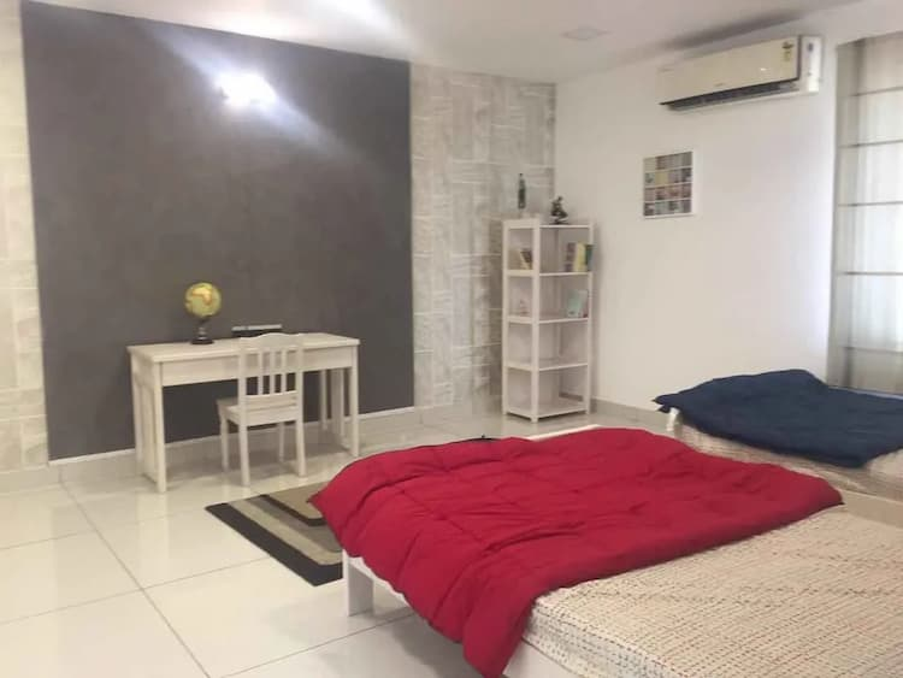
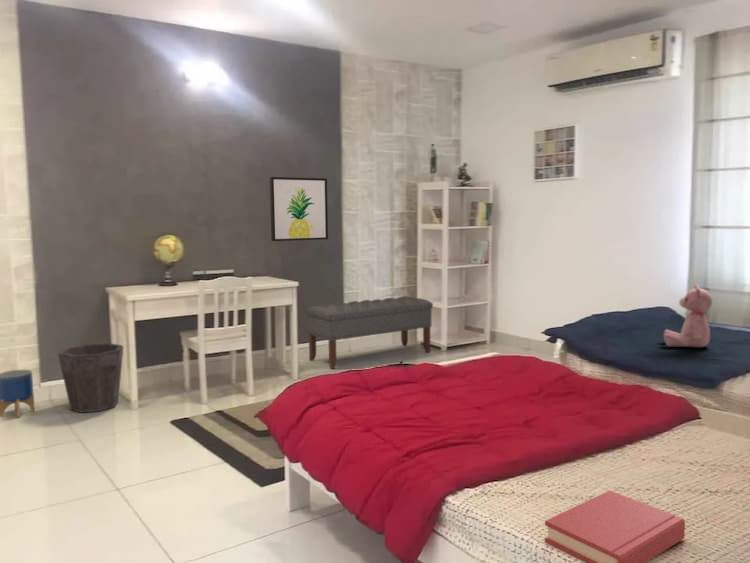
+ bench [305,295,434,370]
+ teddy bear [663,284,713,348]
+ planter [0,369,36,419]
+ hardback book [544,489,686,563]
+ waste bin [57,342,124,414]
+ wall art [269,176,329,242]
